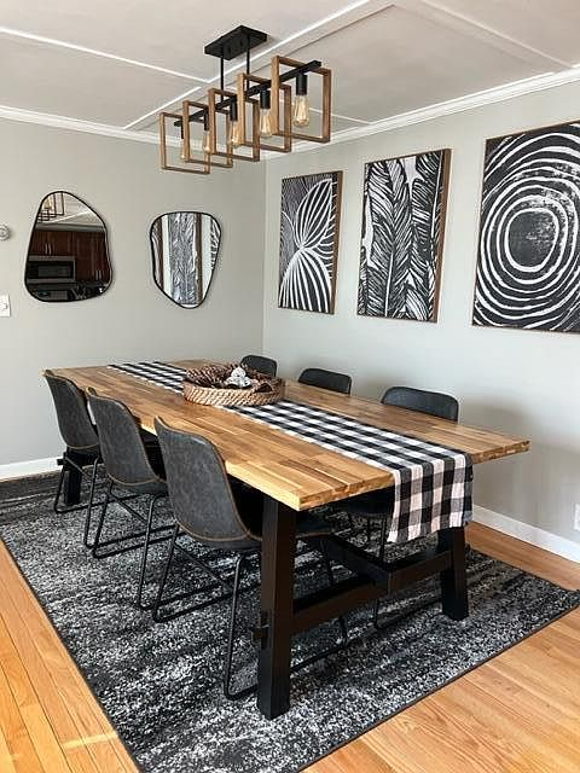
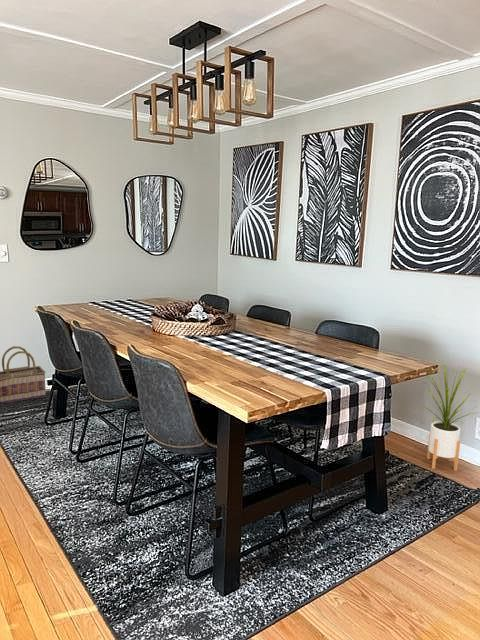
+ house plant [417,358,480,472]
+ basket [0,345,47,404]
